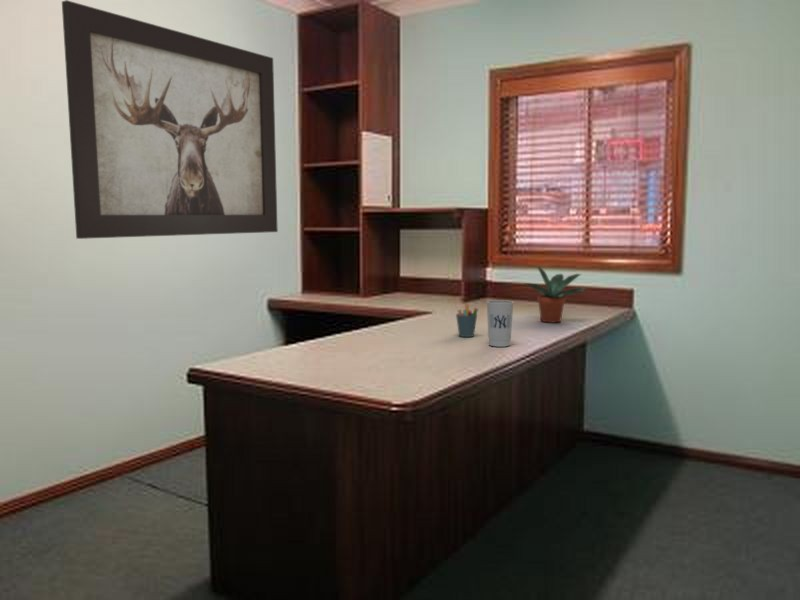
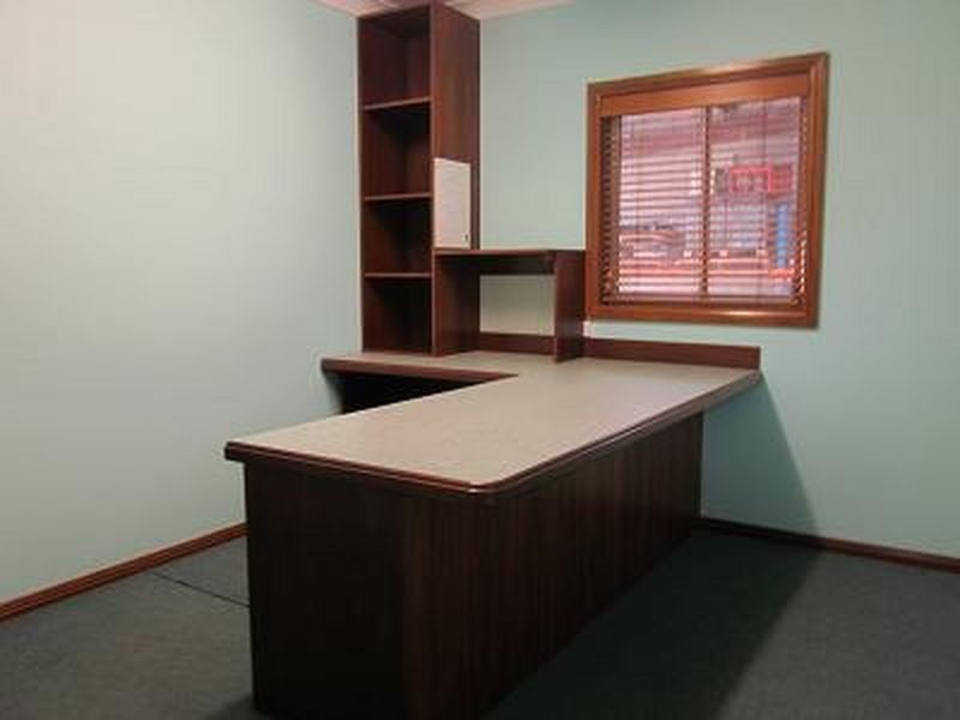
- potted plant [523,263,587,324]
- wall art [61,0,279,240]
- cup [486,299,515,348]
- pen holder [454,302,479,338]
